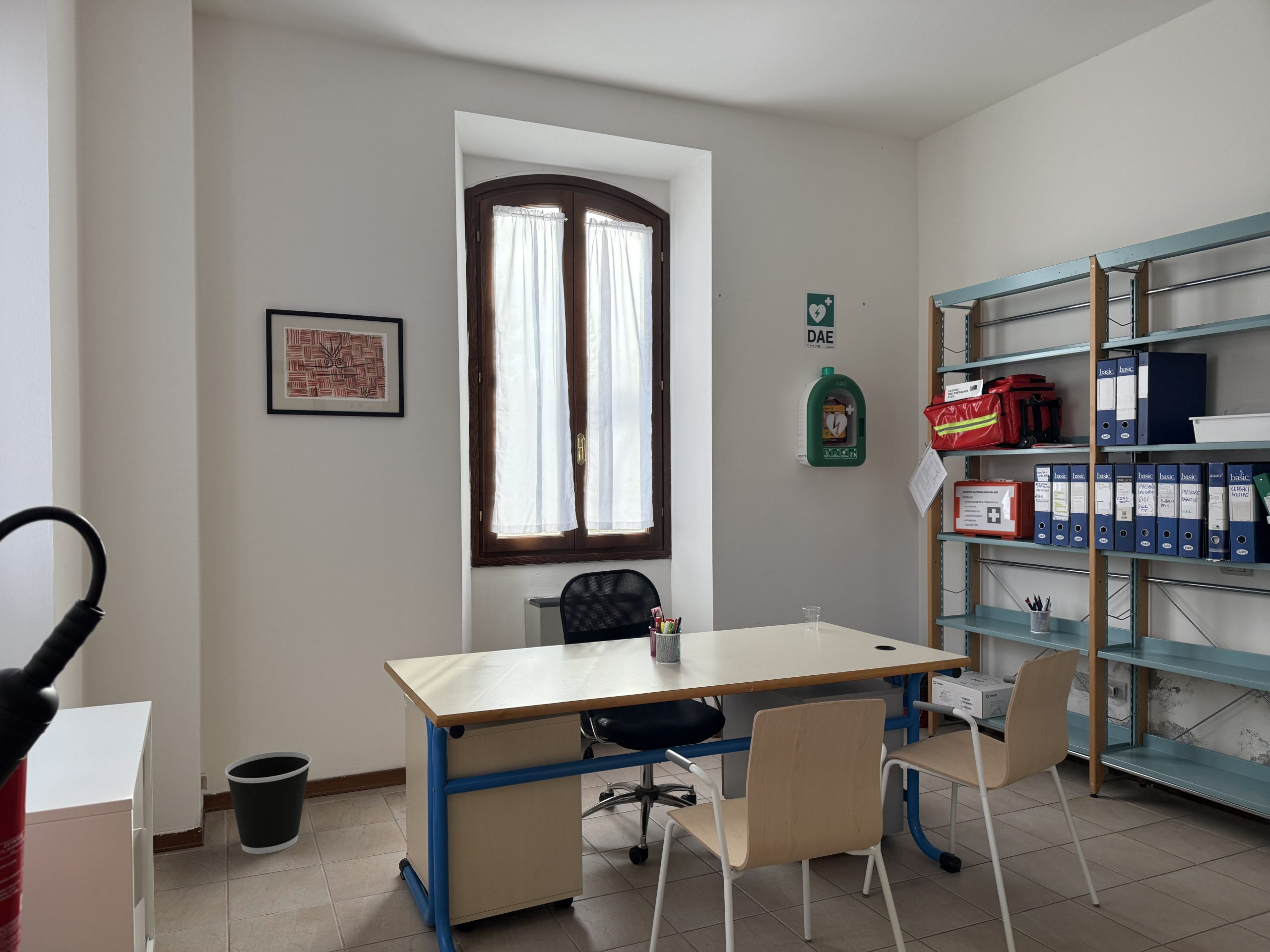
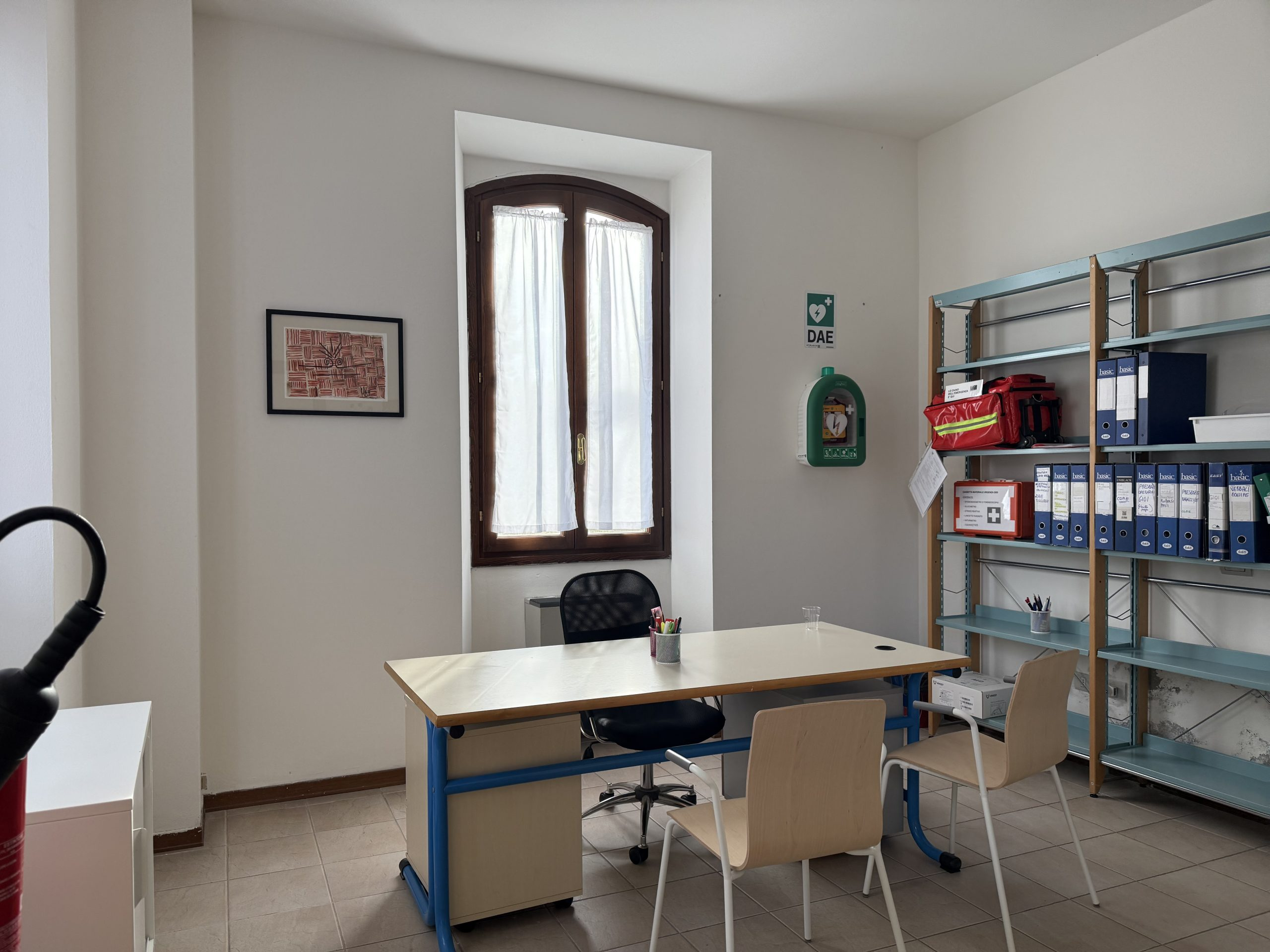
- wastebasket [225,751,312,854]
